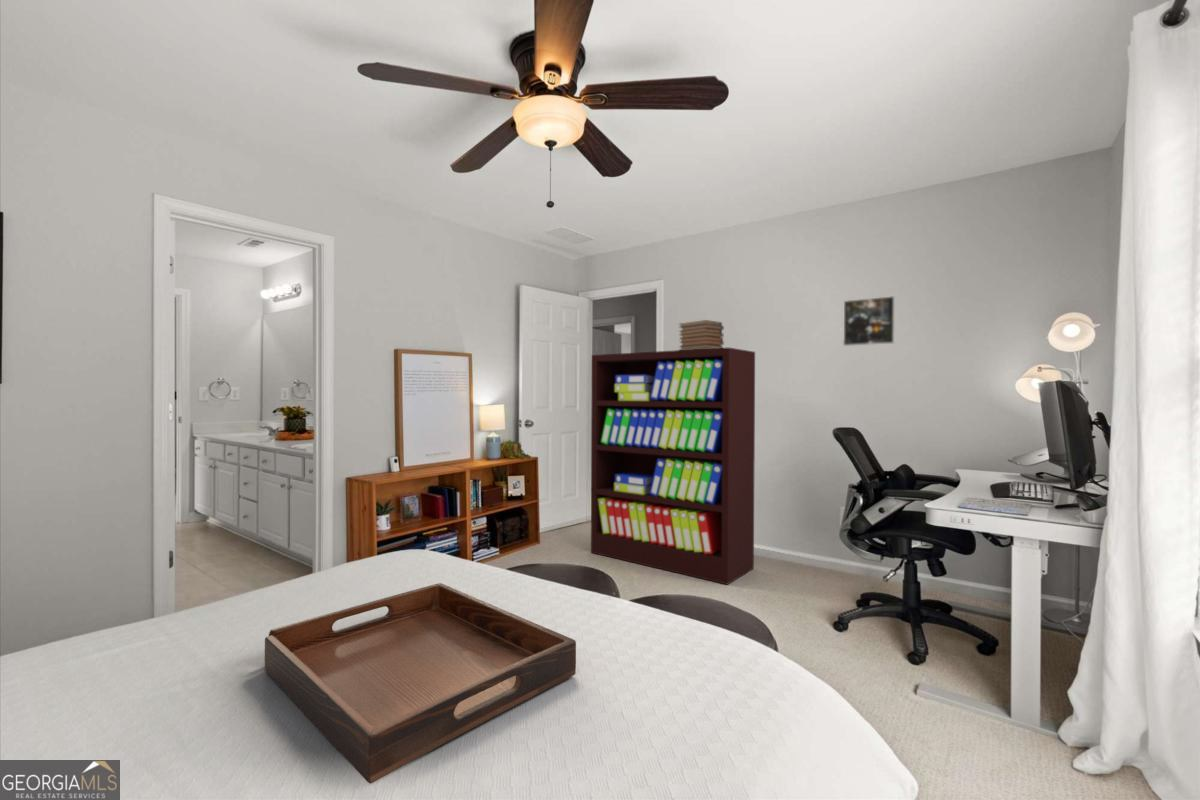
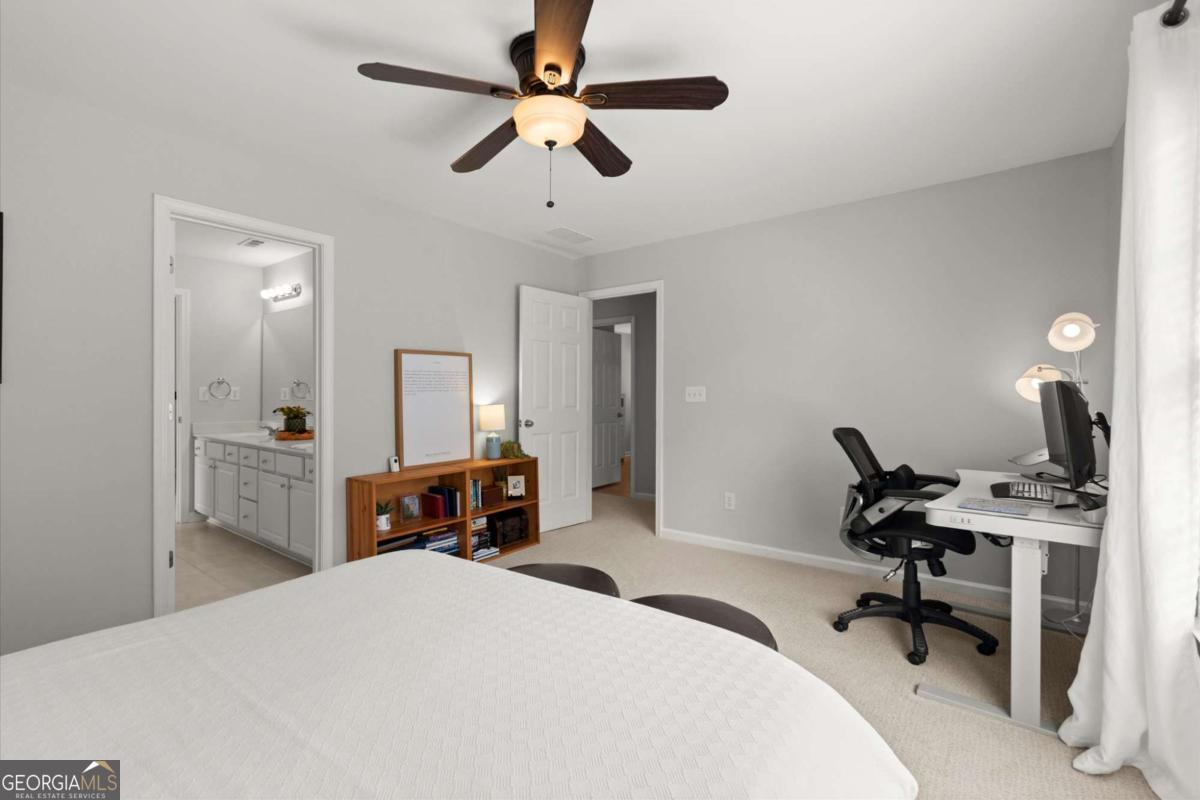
- bookshelf [590,347,756,586]
- book stack [678,319,725,350]
- serving tray [264,582,577,785]
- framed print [842,295,896,347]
